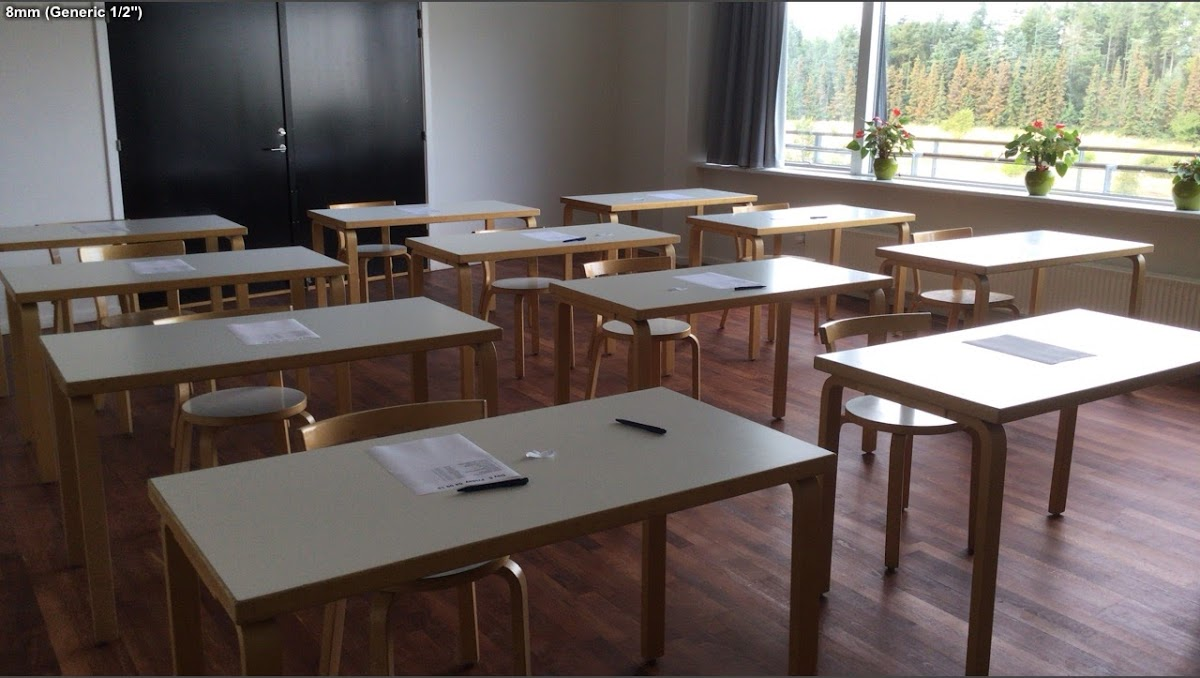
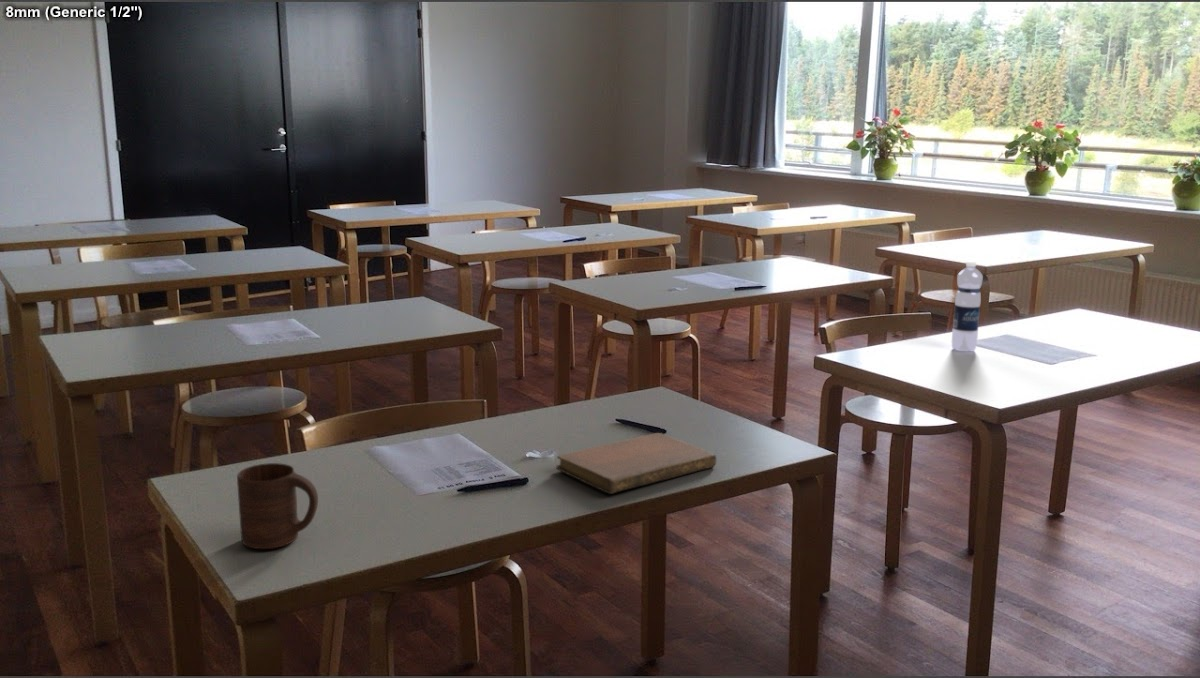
+ water bottle [951,261,984,352]
+ cup [236,462,319,550]
+ notebook [555,432,717,495]
